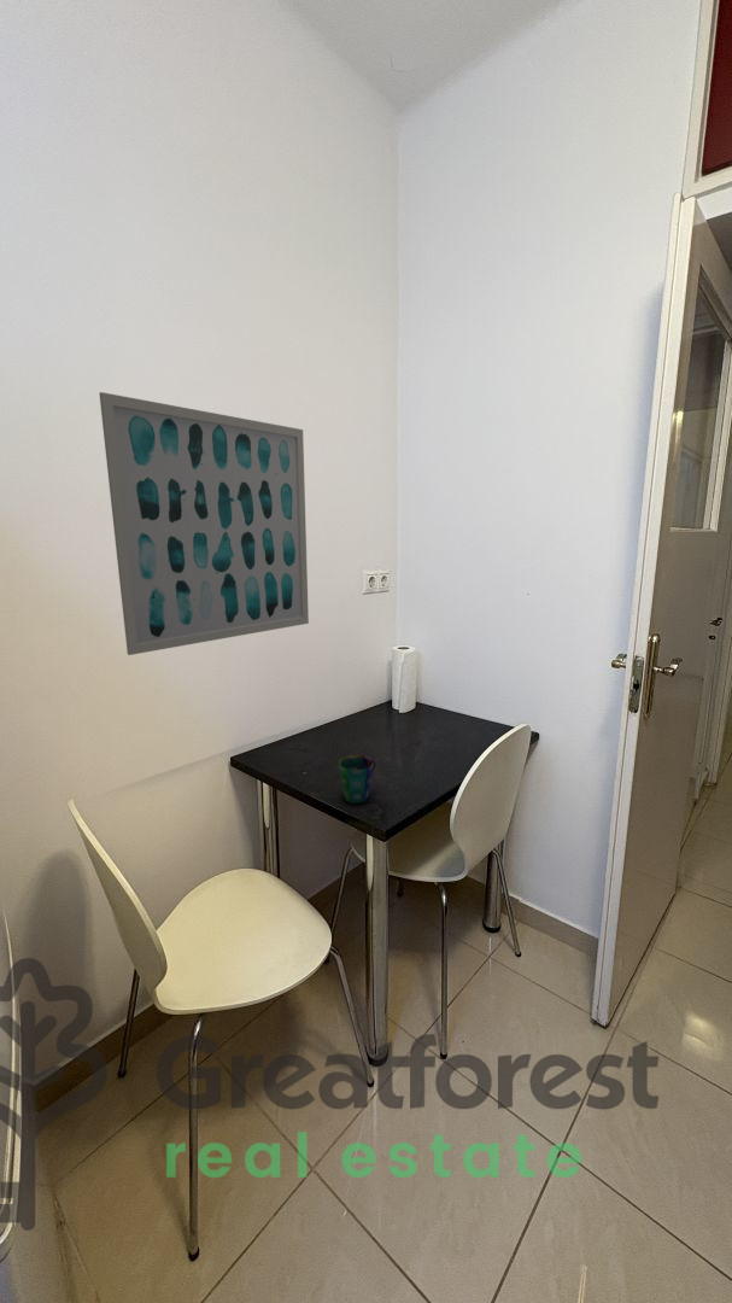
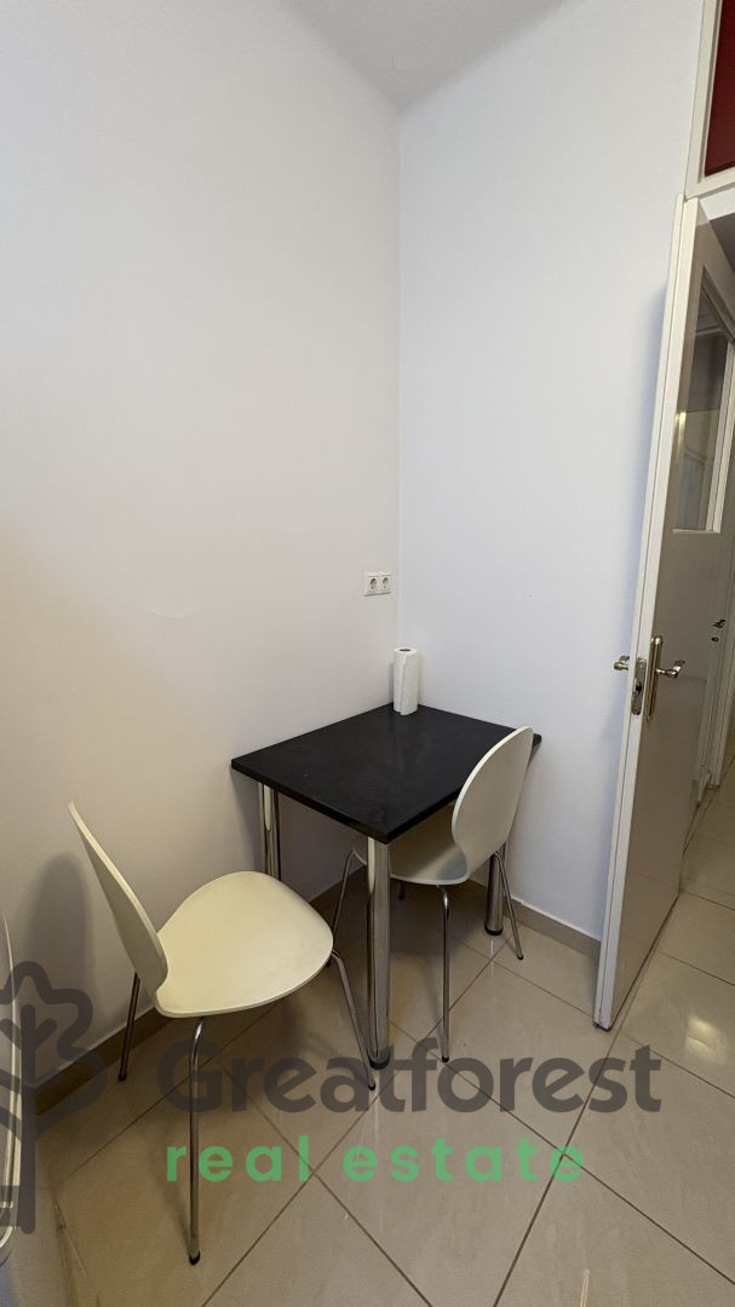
- wall art [98,391,310,656]
- cup [338,754,377,805]
